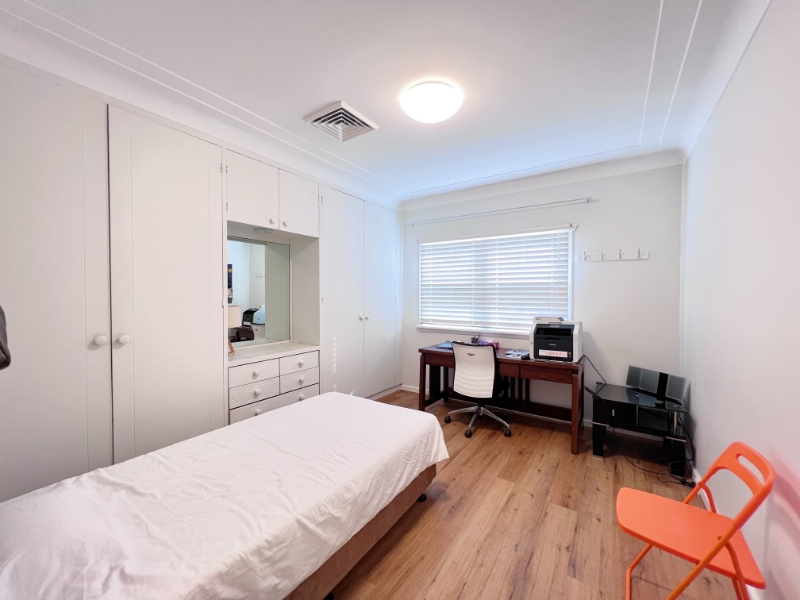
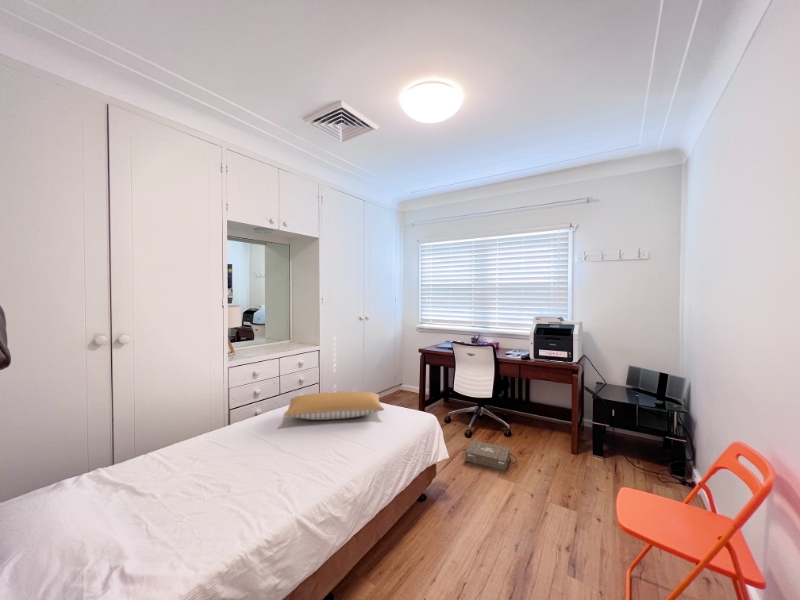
+ pillow [283,390,385,421]
+ ammunition box [461,439,518,472]
